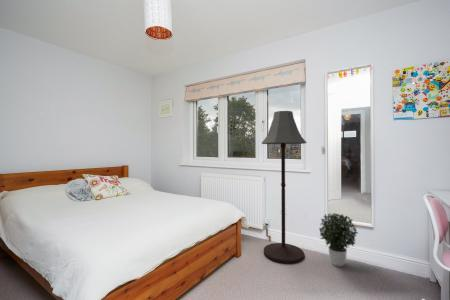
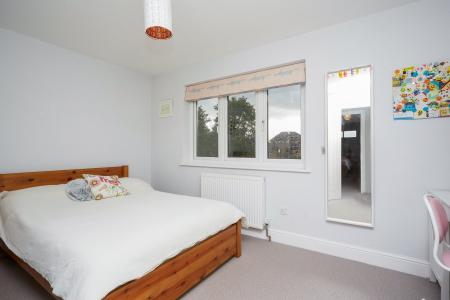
- potted plant [318,212,359,268]
- floor lamp [261,110,308,264]
